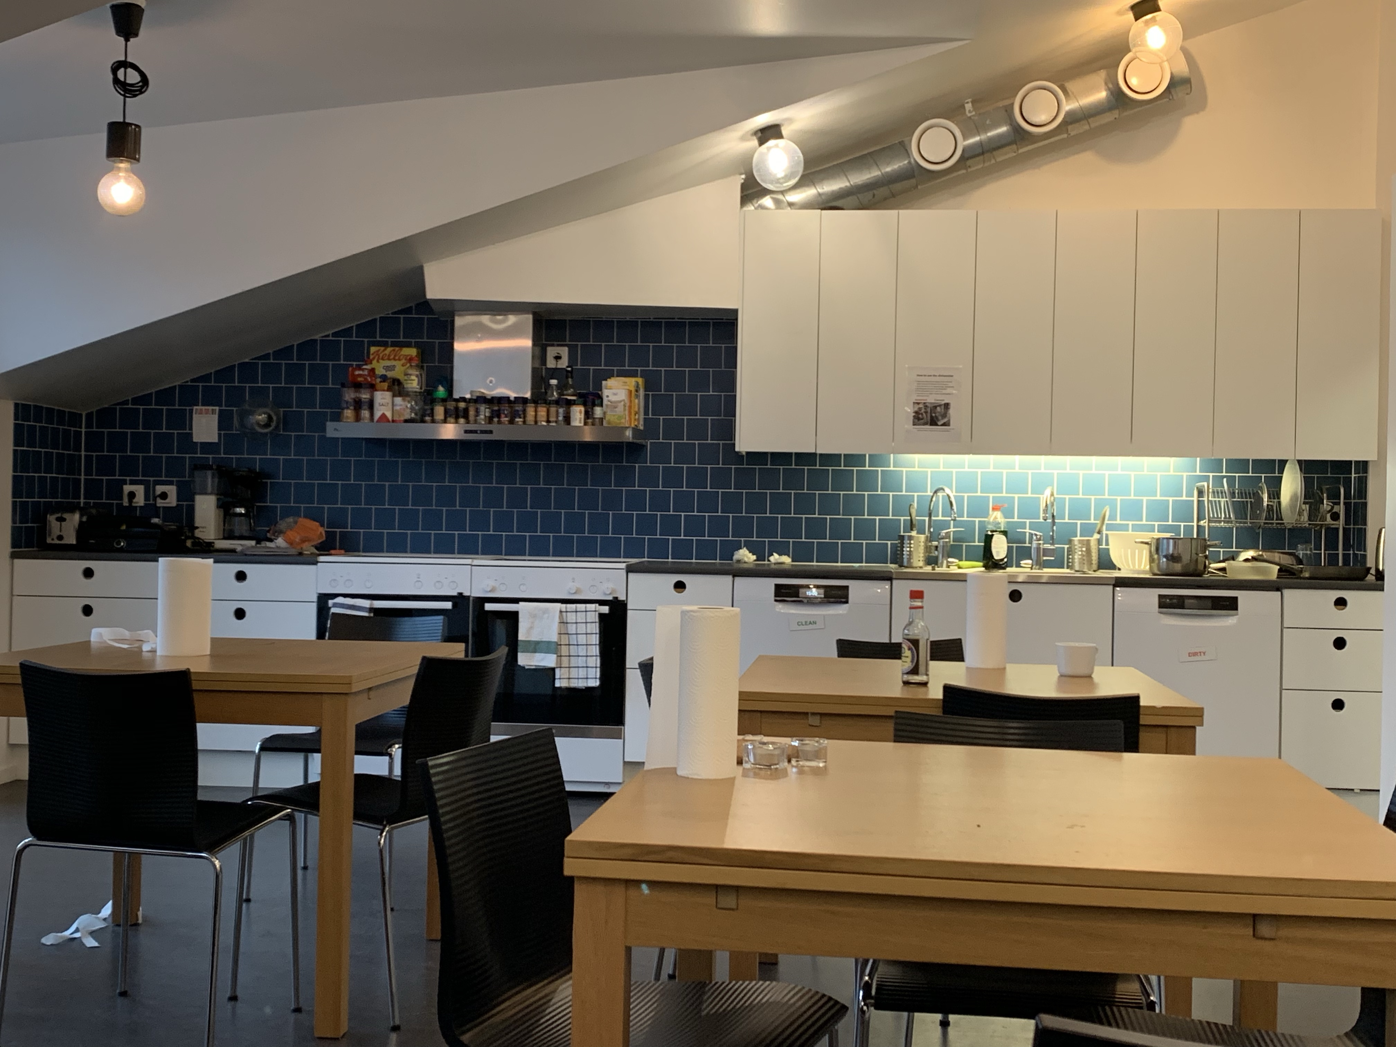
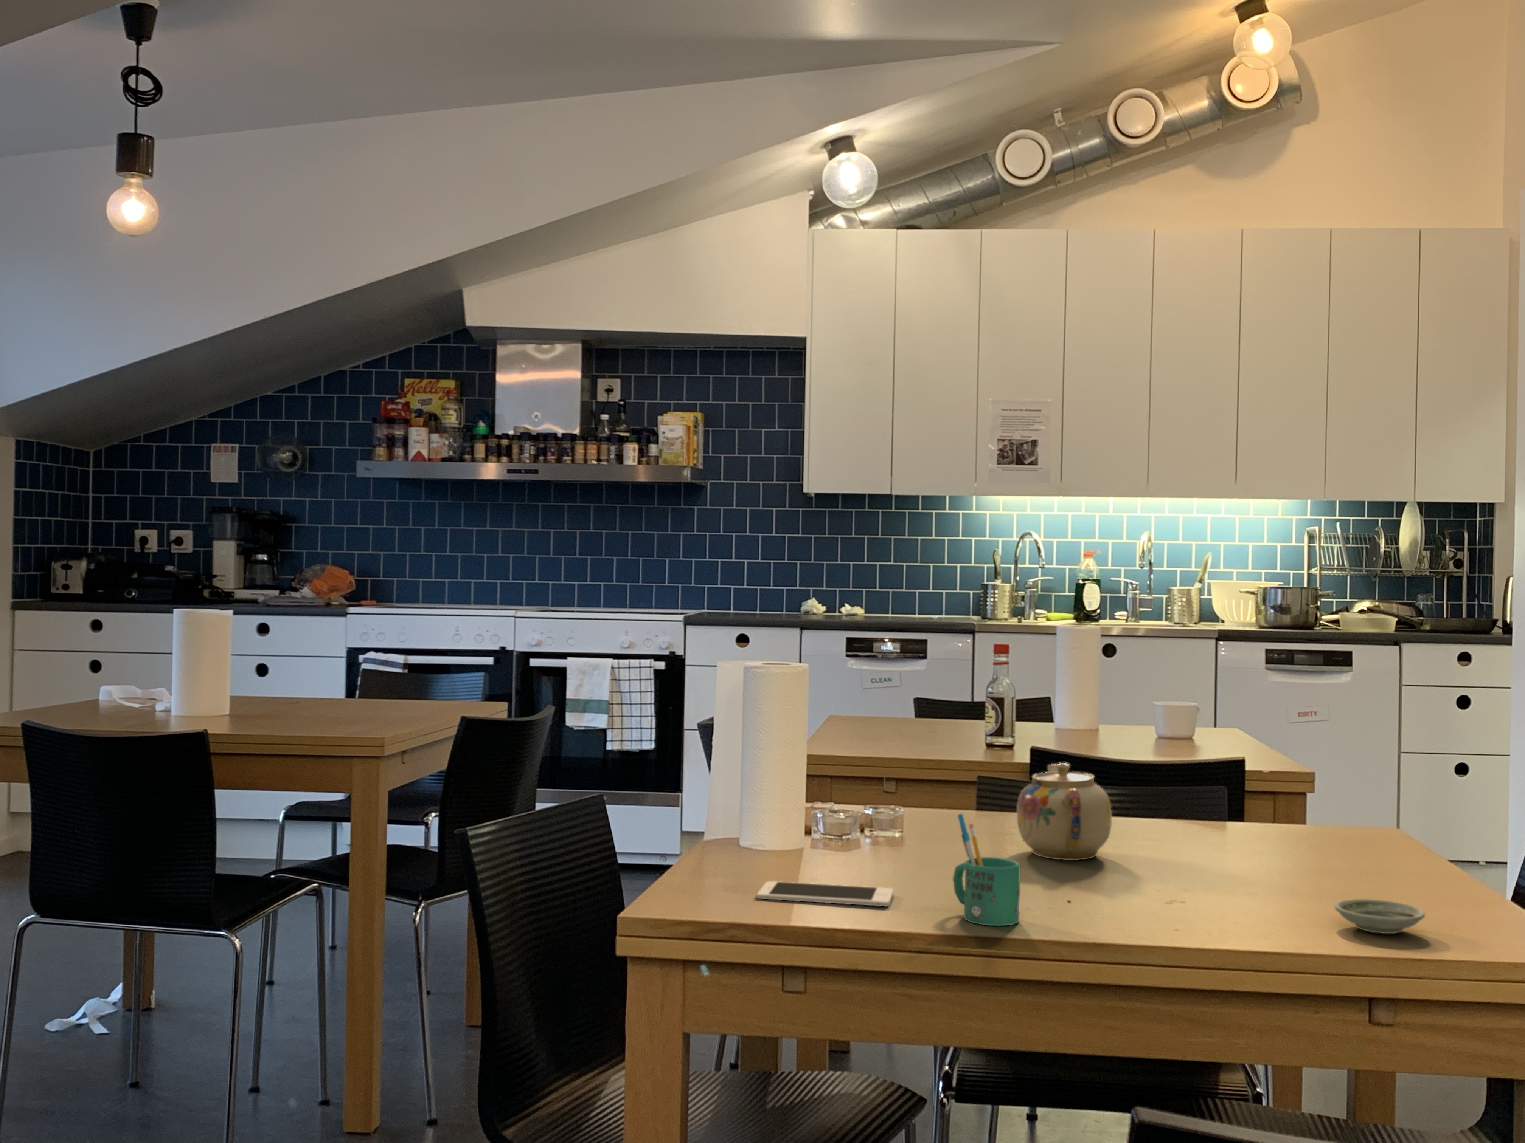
+ mug [952,813,1021,927]
+ saucer [1334,899,1425,934]
+ cell phone [756,881,893,908]
+ teapot [1017,762,1112,861]
